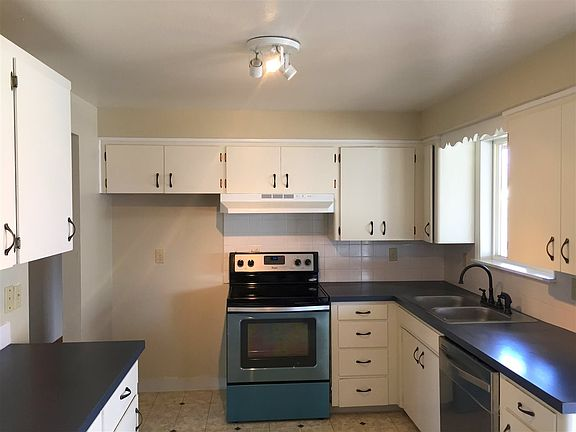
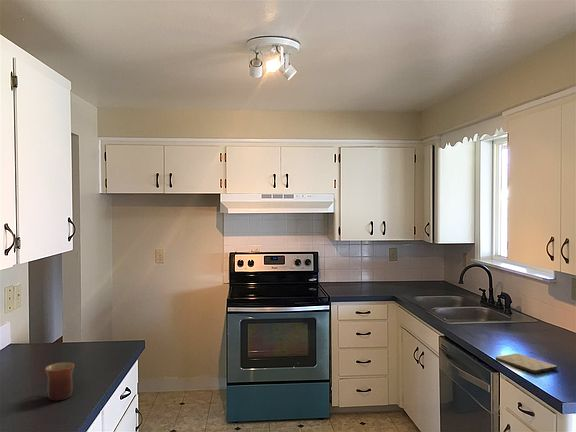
+ cutting board [495,353,558,375]
+ mug [44,361,75,401]
